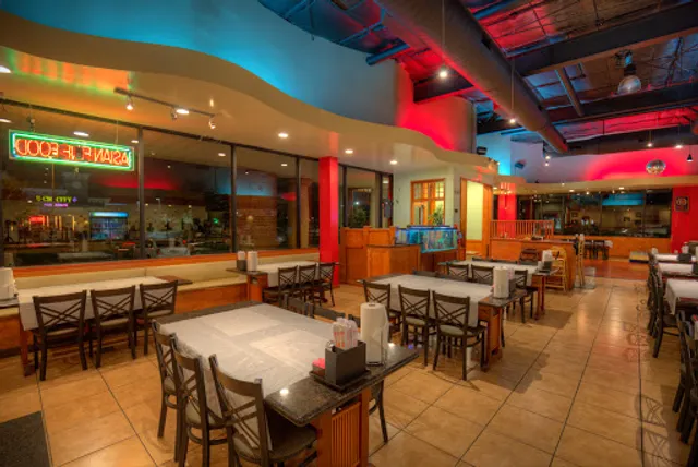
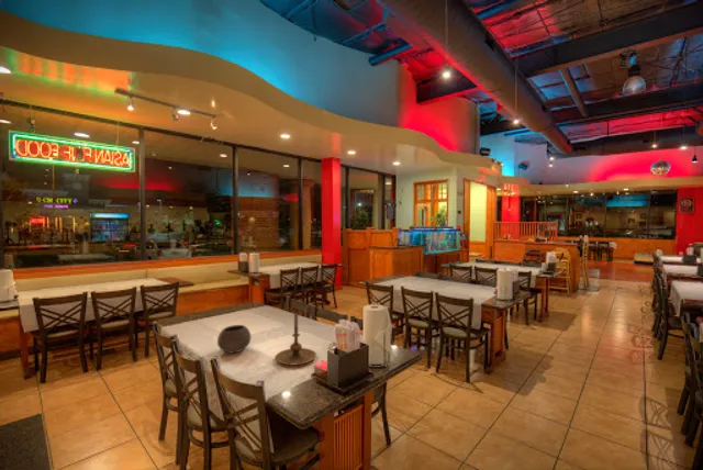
+ candle holder [275,312,317,366]
+ bowl [216,324,252,354]
